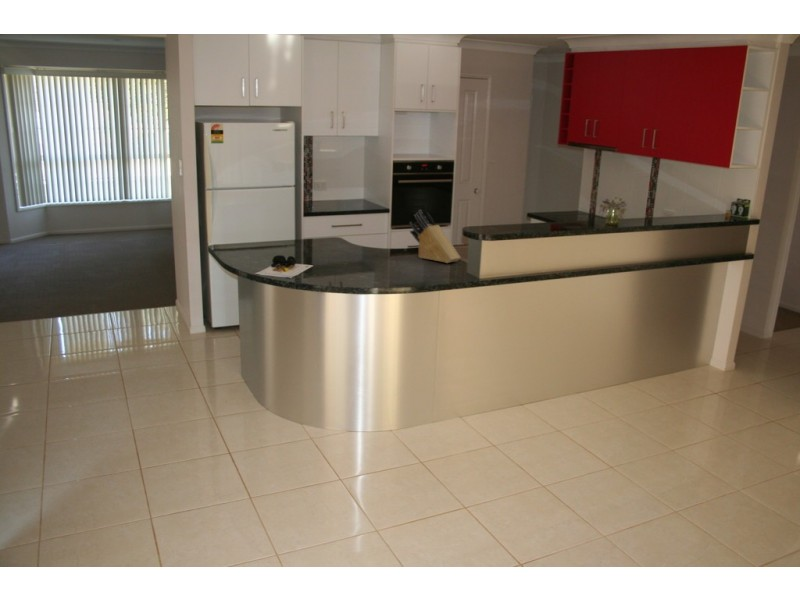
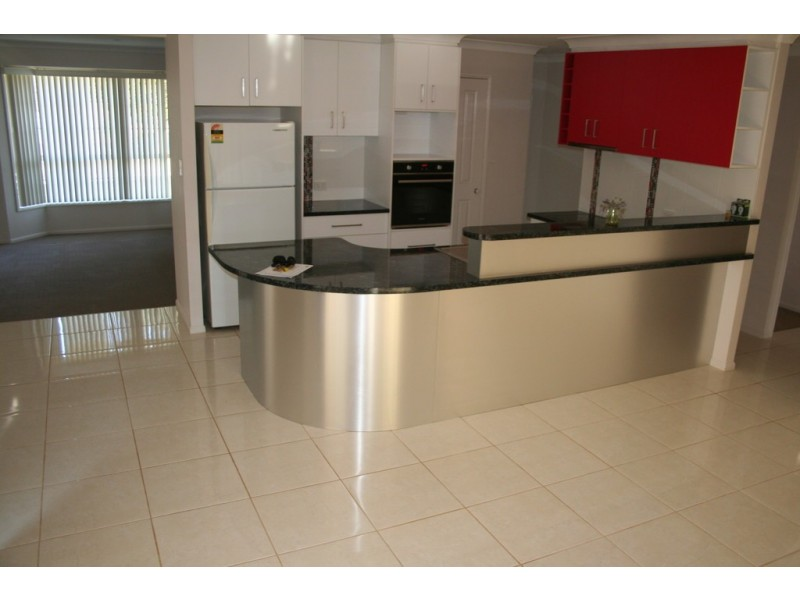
- knife block [409,209,462,264]
